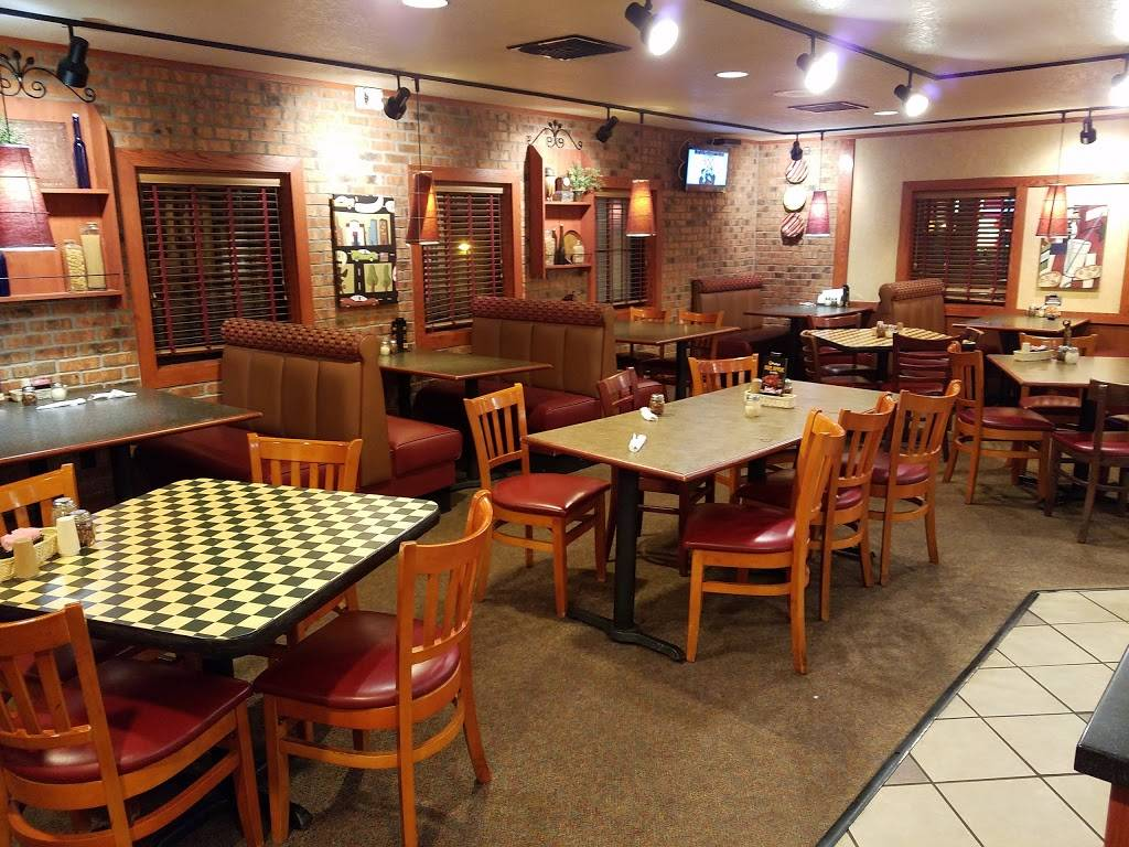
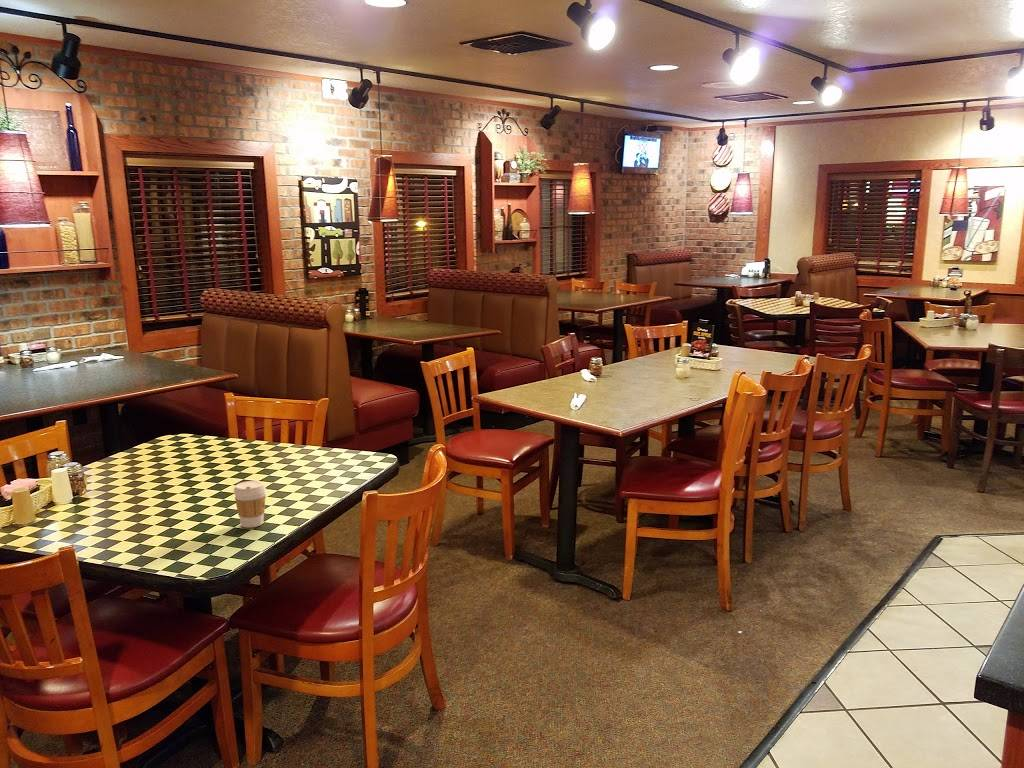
+ coffee cup [233,480,267,529]
